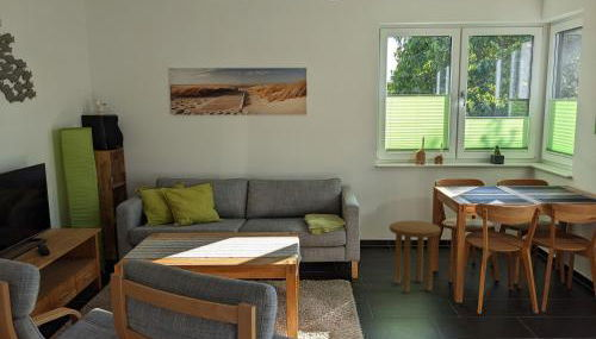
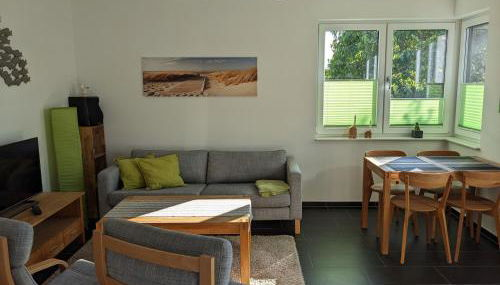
- side table [389,220,442,294]
